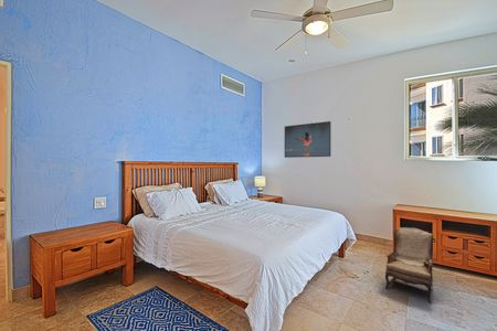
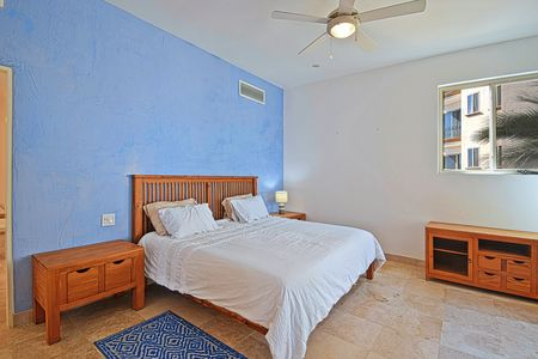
- armchair [384,226,434,303]
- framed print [284,120,332,159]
